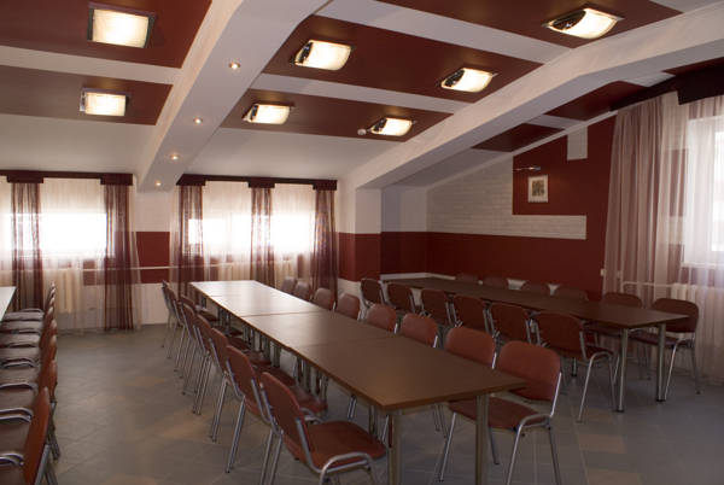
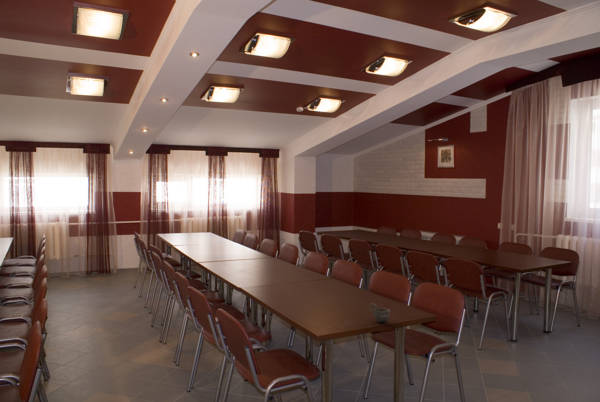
+ cup [368,302,391,323]
